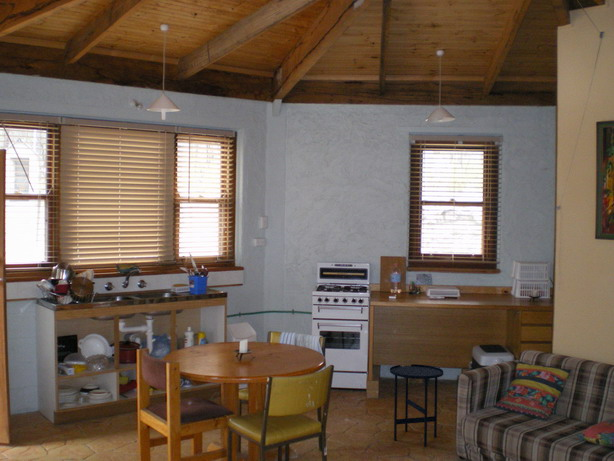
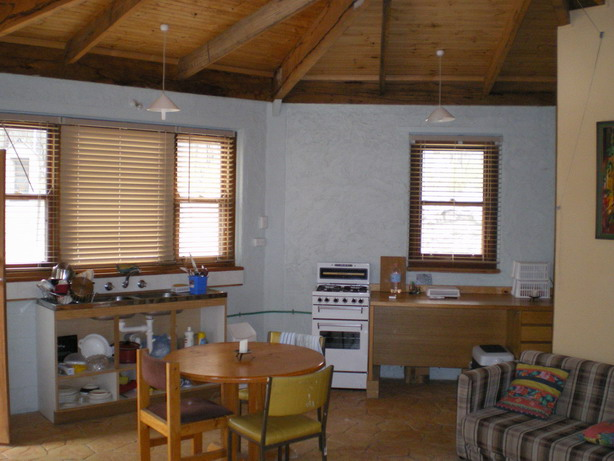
- side table [389,363,444,447]
